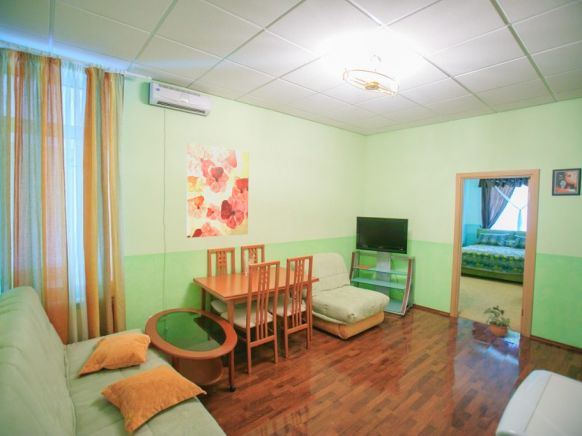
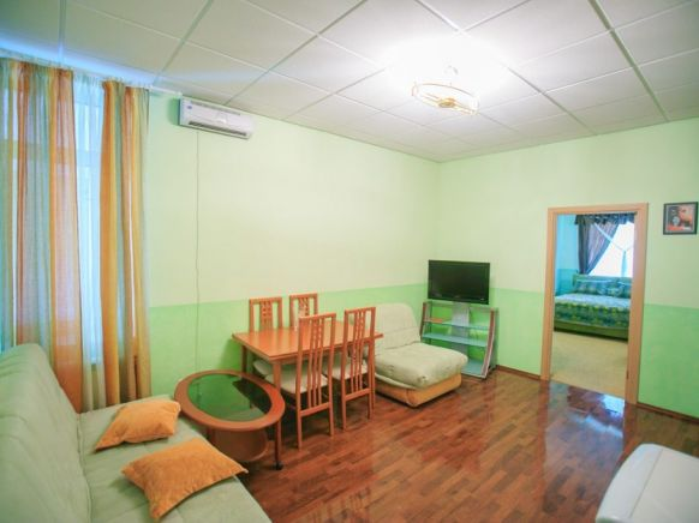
- wall art [186,142,250,239]
- potted plant [482,304,511,338]
